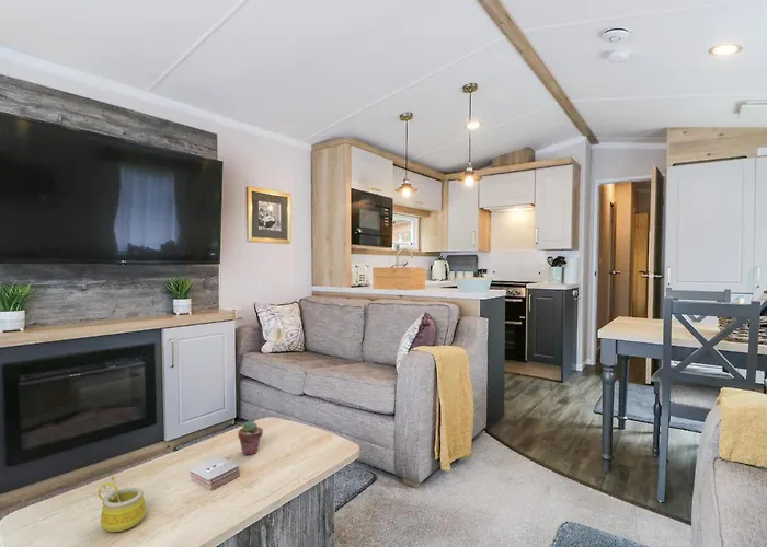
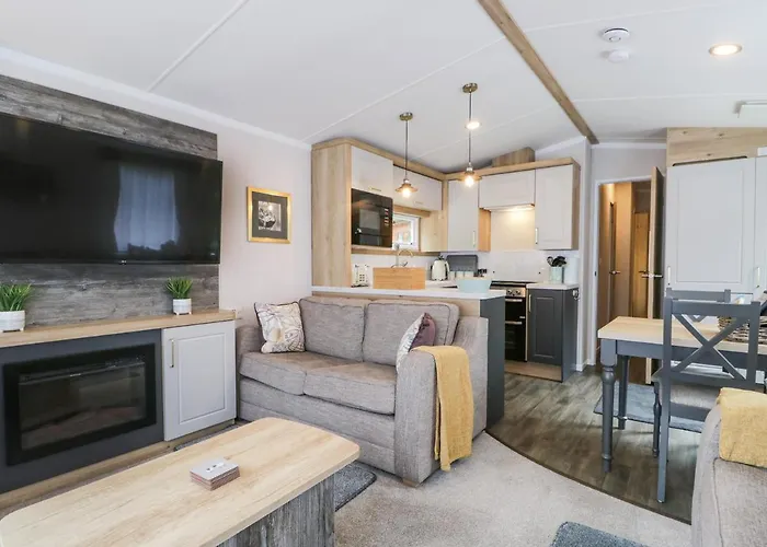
- mug [96,475,147,533]
- potted succulent [237,419,264,456]
